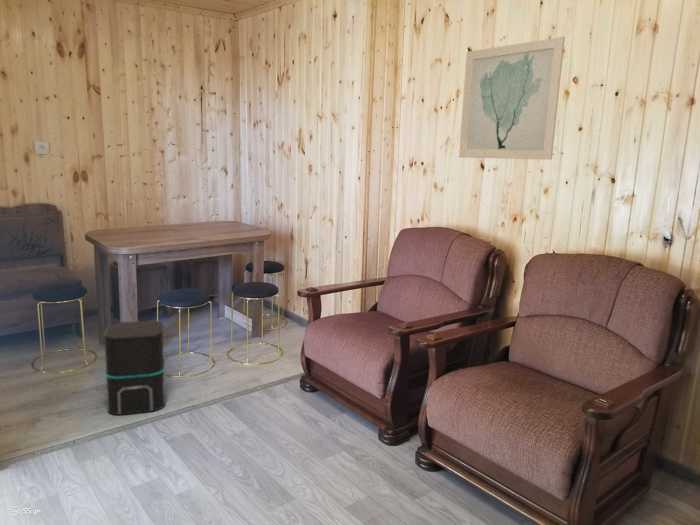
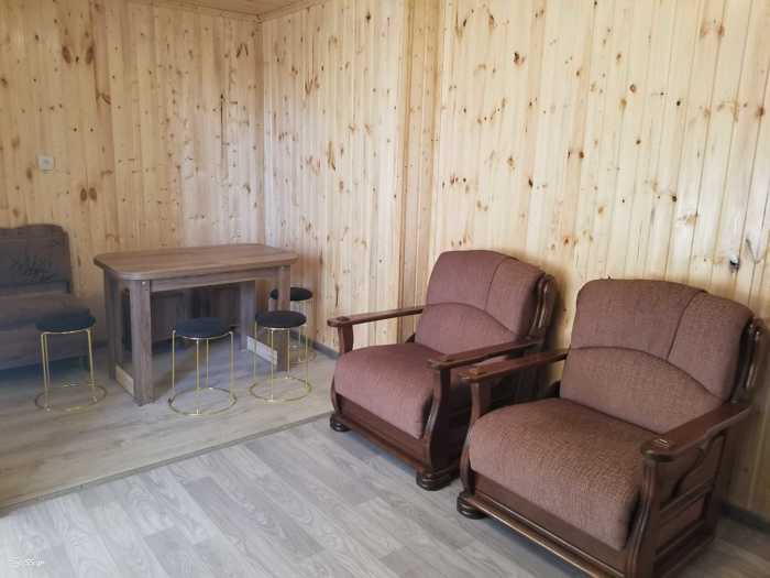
- wall art [458,36,566,161]
- speaker [103,320,167,416]
